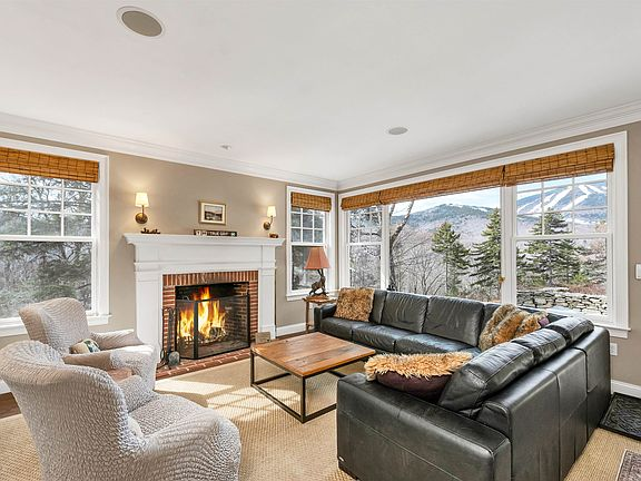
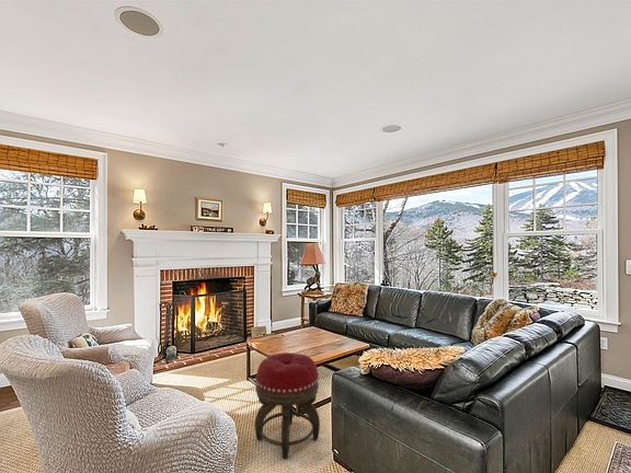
+ footstool [254,351,321,460]
